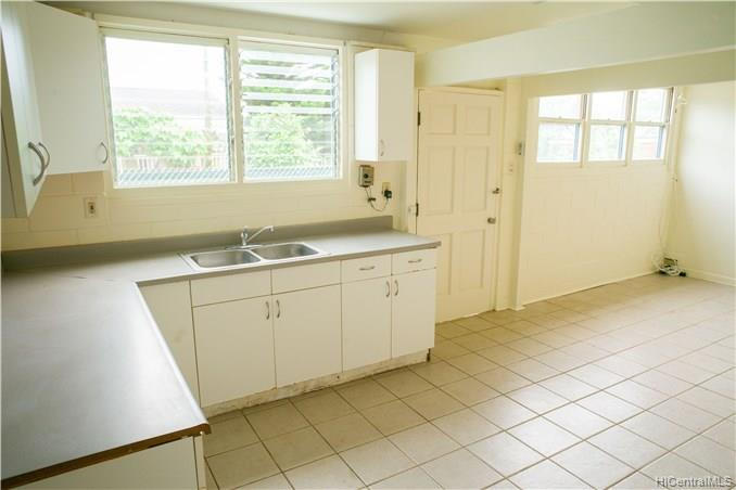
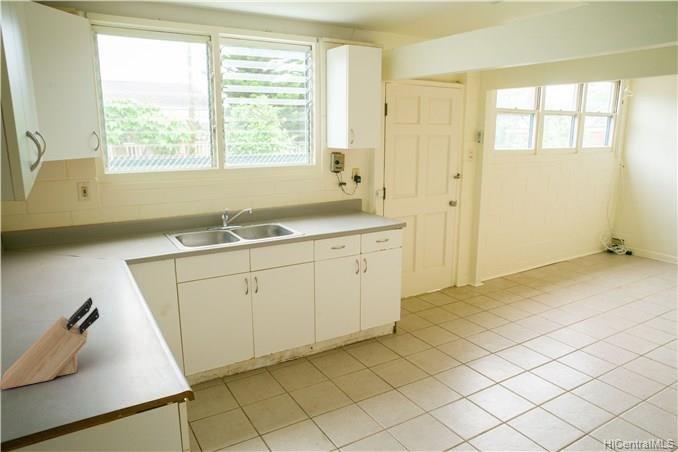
+ knife block [0,296,100,390]
